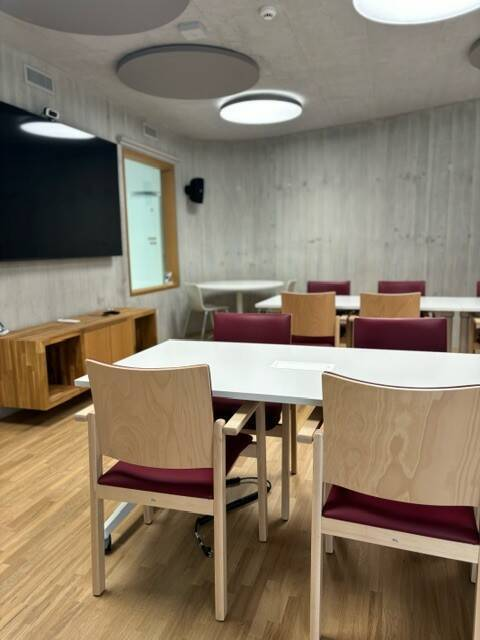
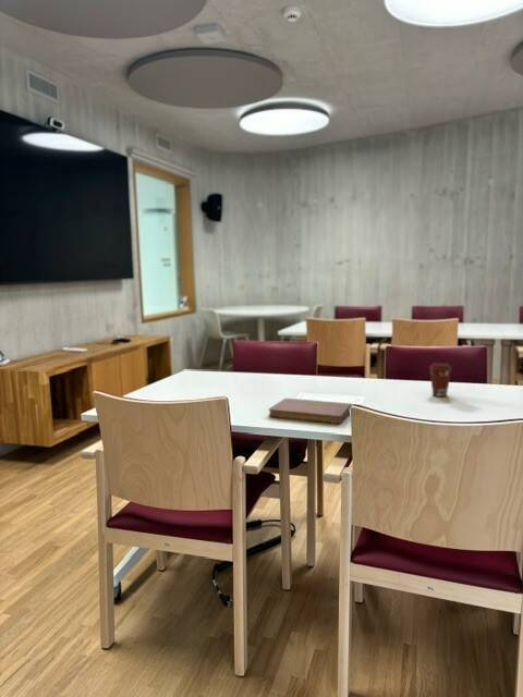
+ coffee cup [428,362,453,398]
+ notebook [268,398,354,425]
